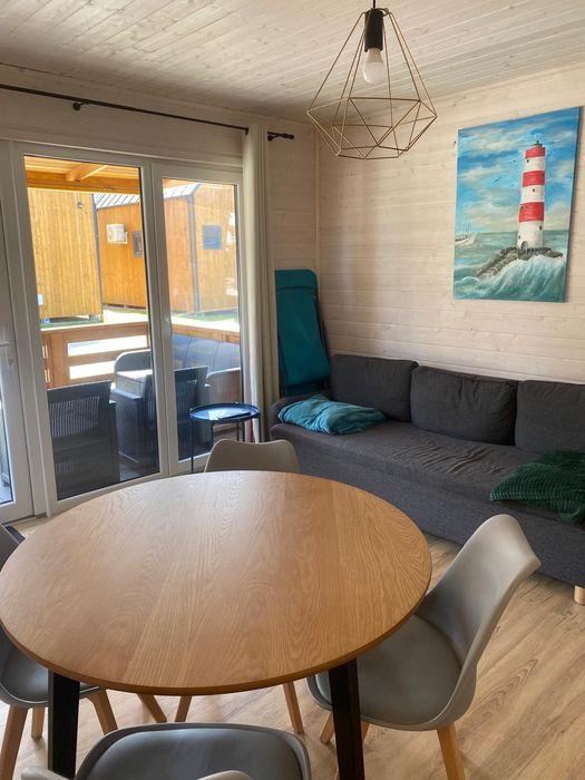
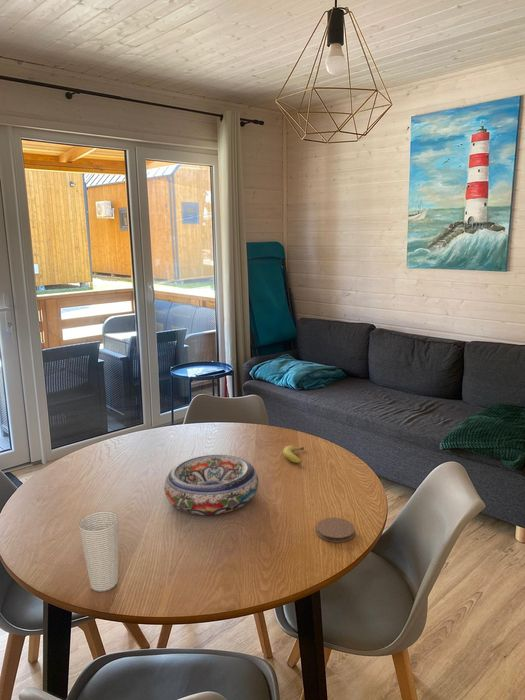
+ cup [78,510,120,593]
+ coaster [316,517,356,544]
+ bowl [164,454,259,516]
+ fruit [282,445,305,464]
